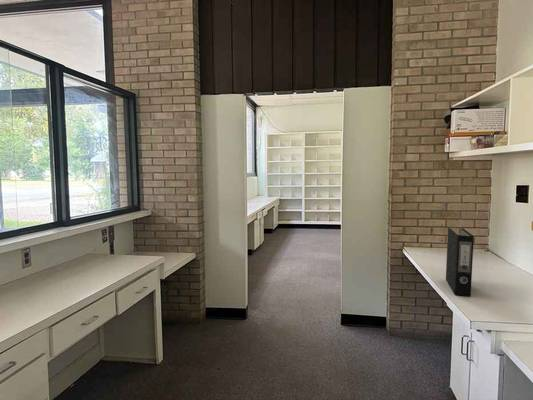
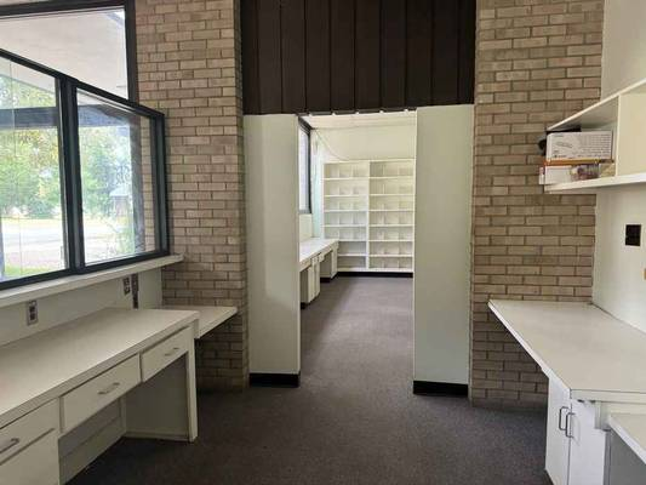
- binder [445,226,475,298]
